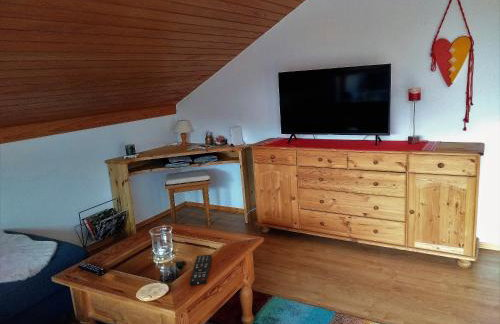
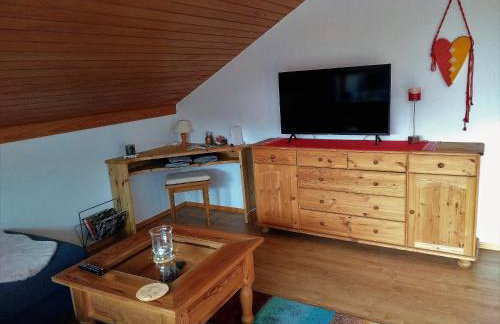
- remote control [189,254,212,286]
